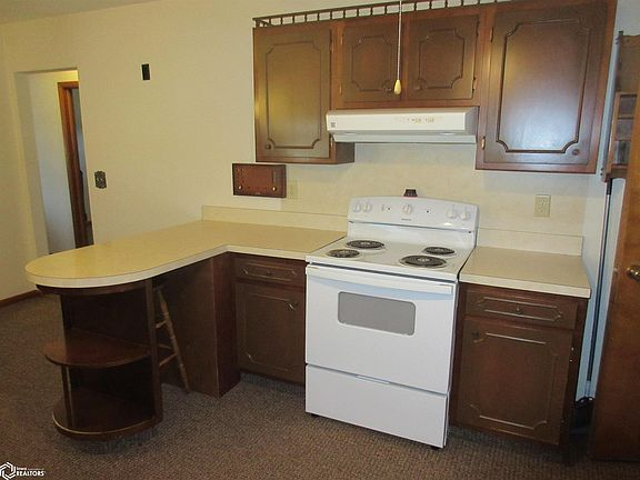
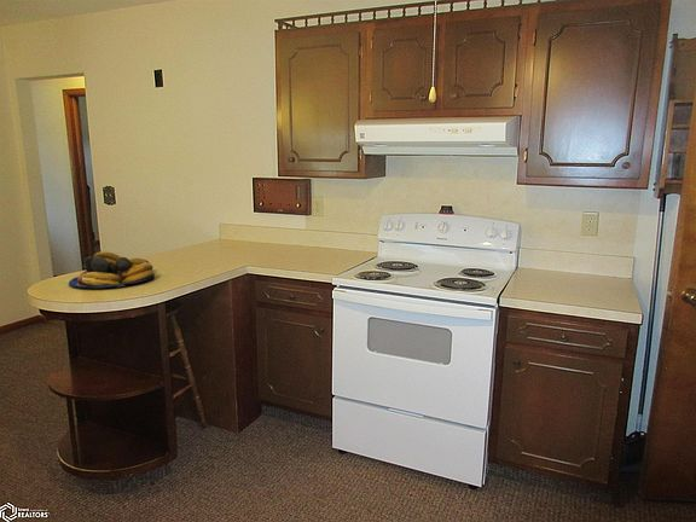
+ fruit bowl [68,250,156,289]
